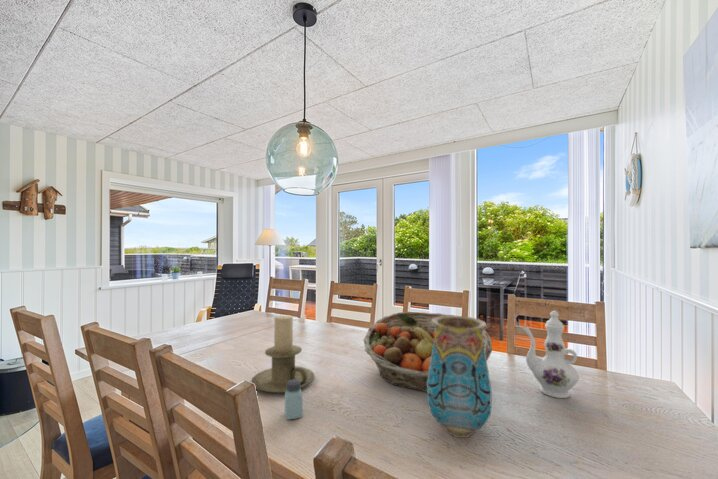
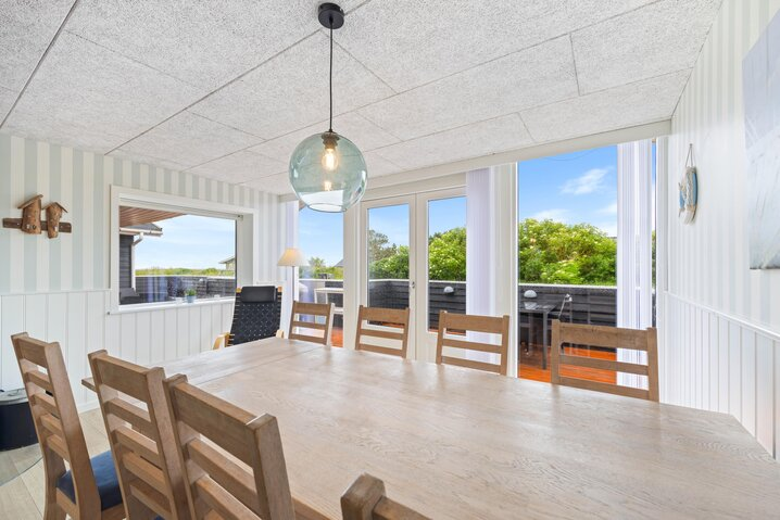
- saltshaker [284,380,304,421]
- chinaware [520,310,580,399]
- vase [426,315,493,439]
- candle holder [250,314,316,394]
- fruit basket [363,311,493,393]
